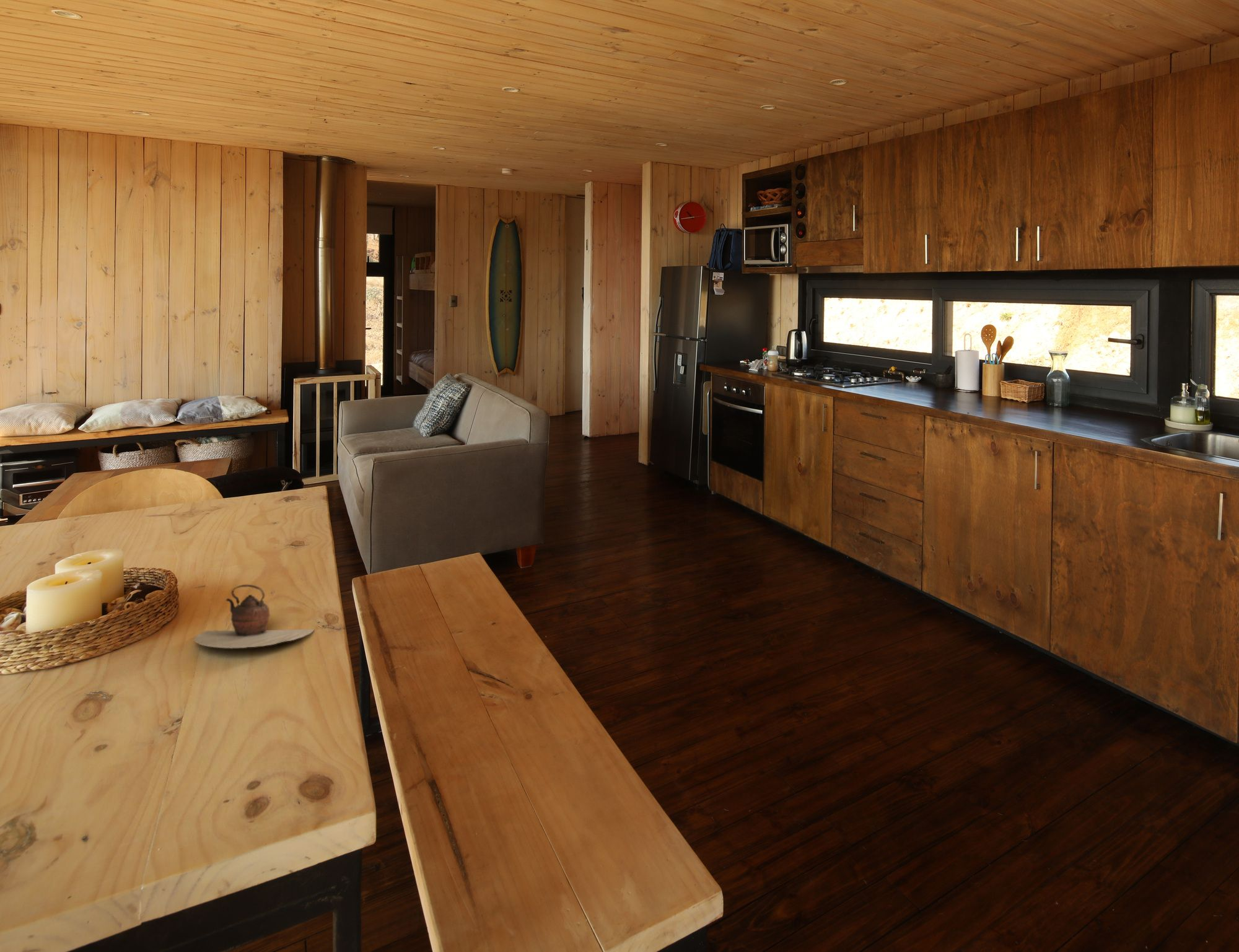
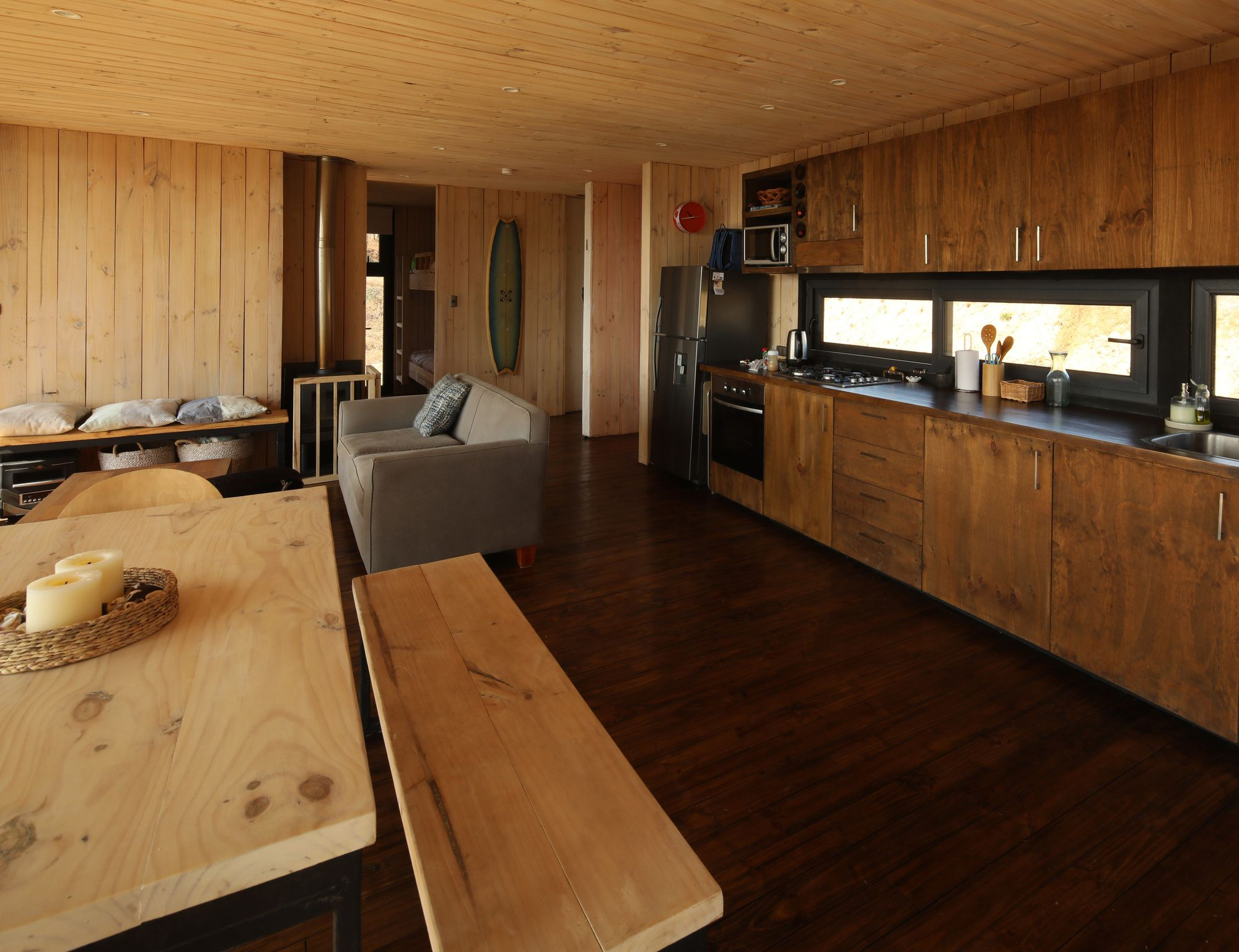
- teapot [193,584,315,649]
